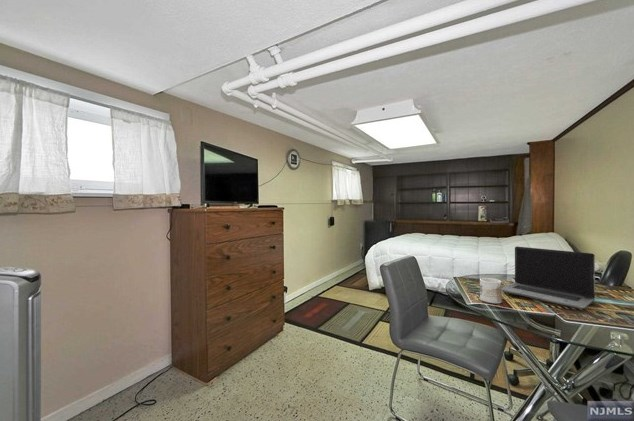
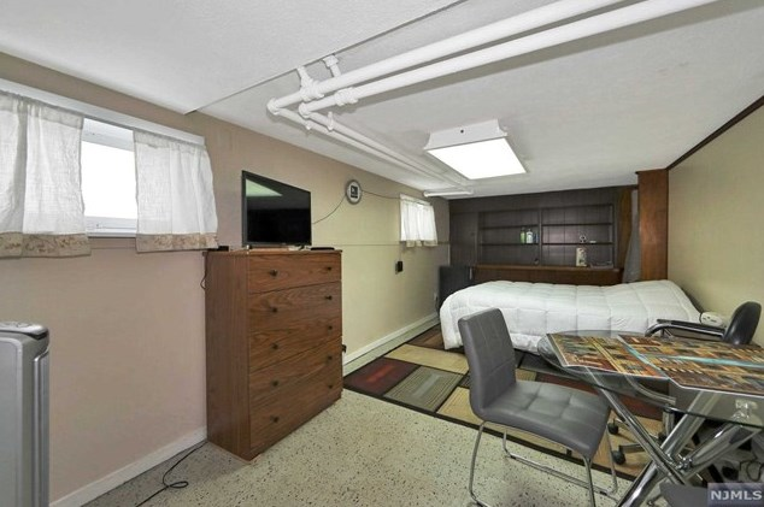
- laptop computer [501,246,596,310]
- mug [479,277,503,304]
